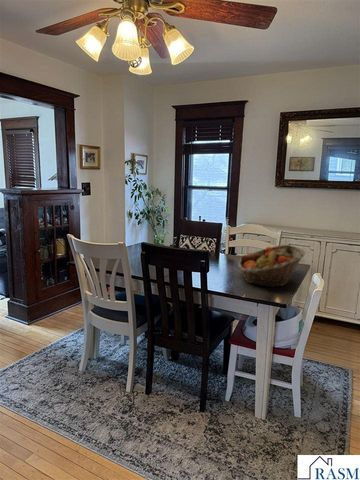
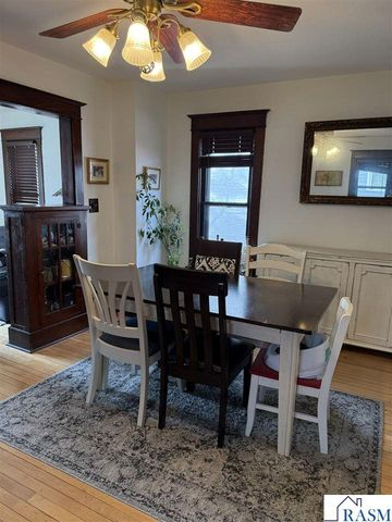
- fruit basket [237,244,306,289]
